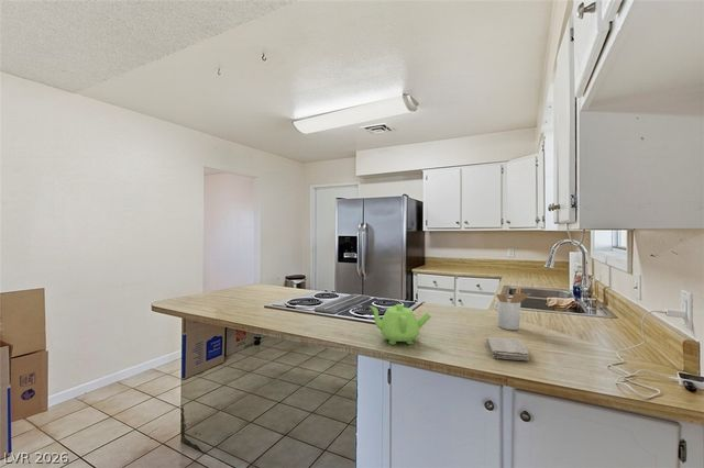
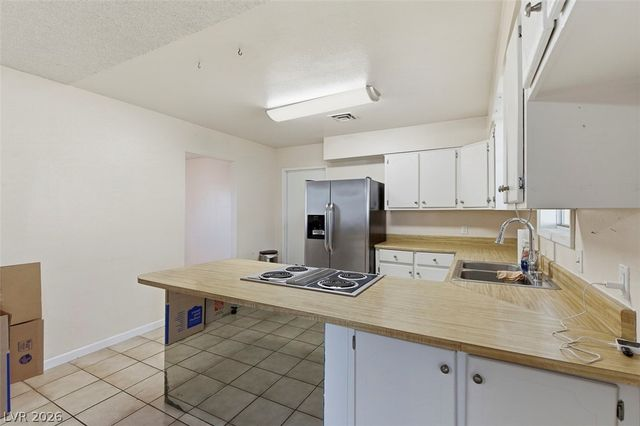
- teapot [369,303,432,346]
- utensil holder [496,287,531,331]
- washcloth [485,336,530,361]
